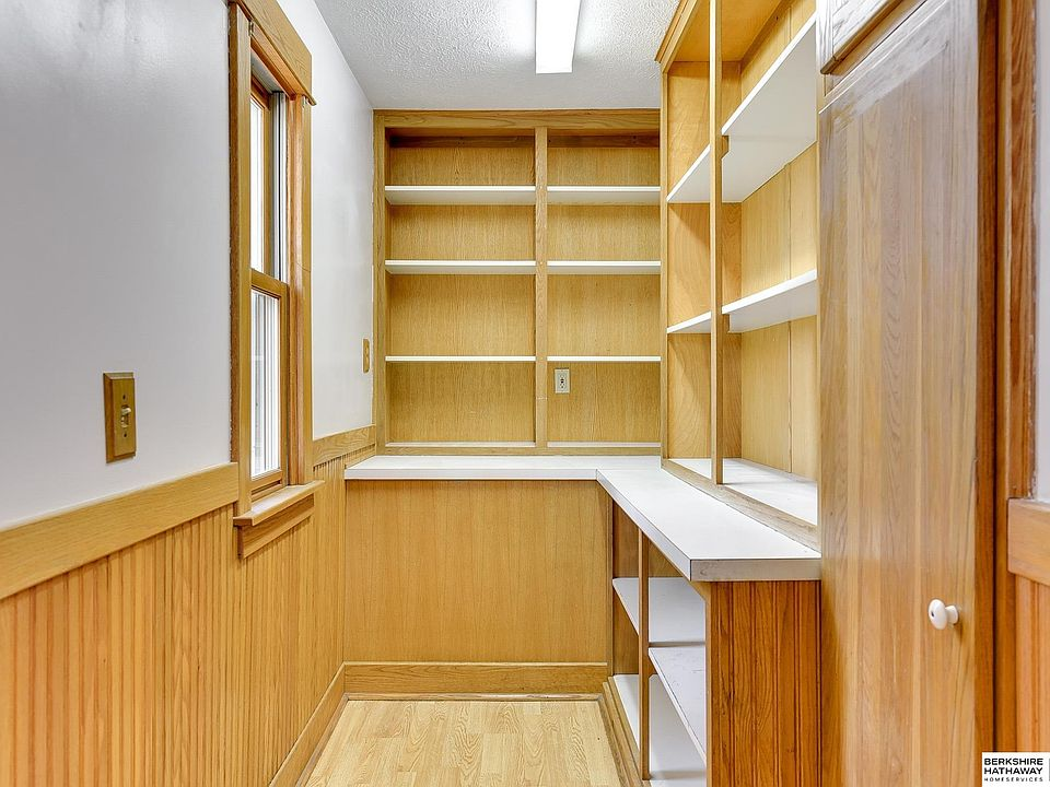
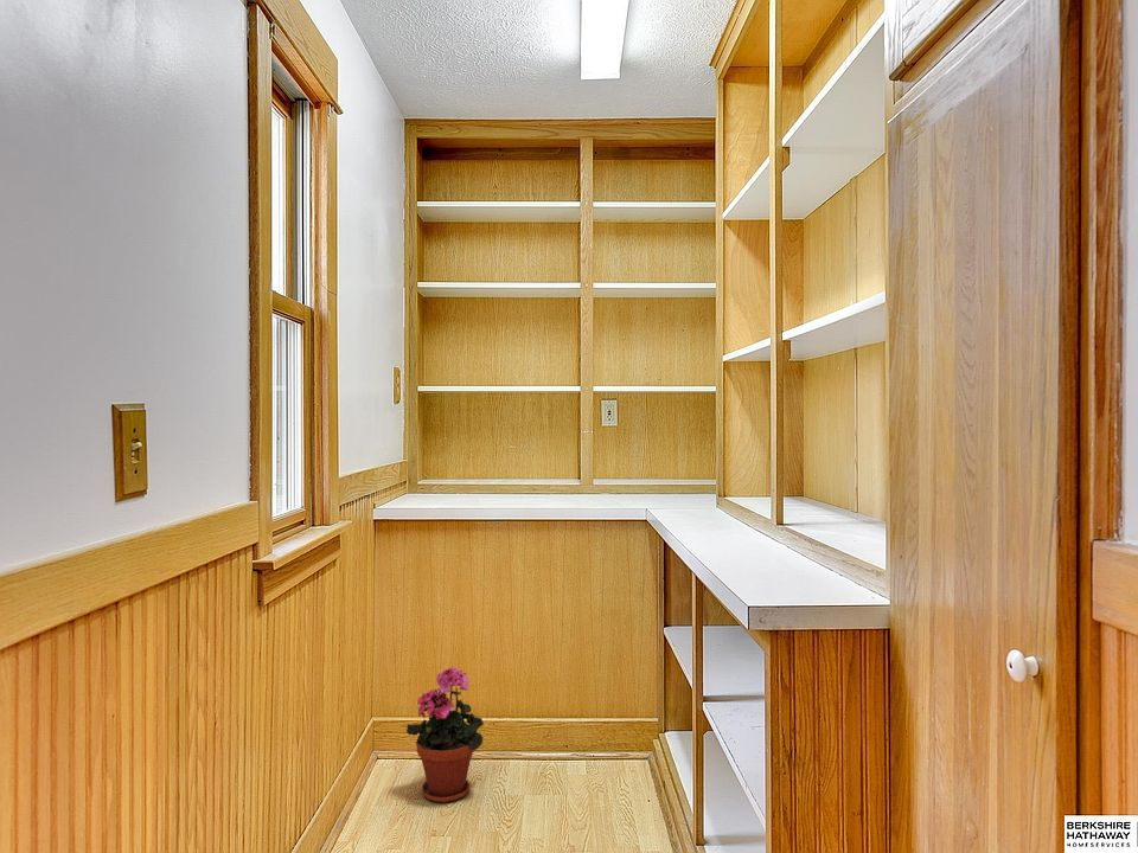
+ potted plant [405,666,485,804]
